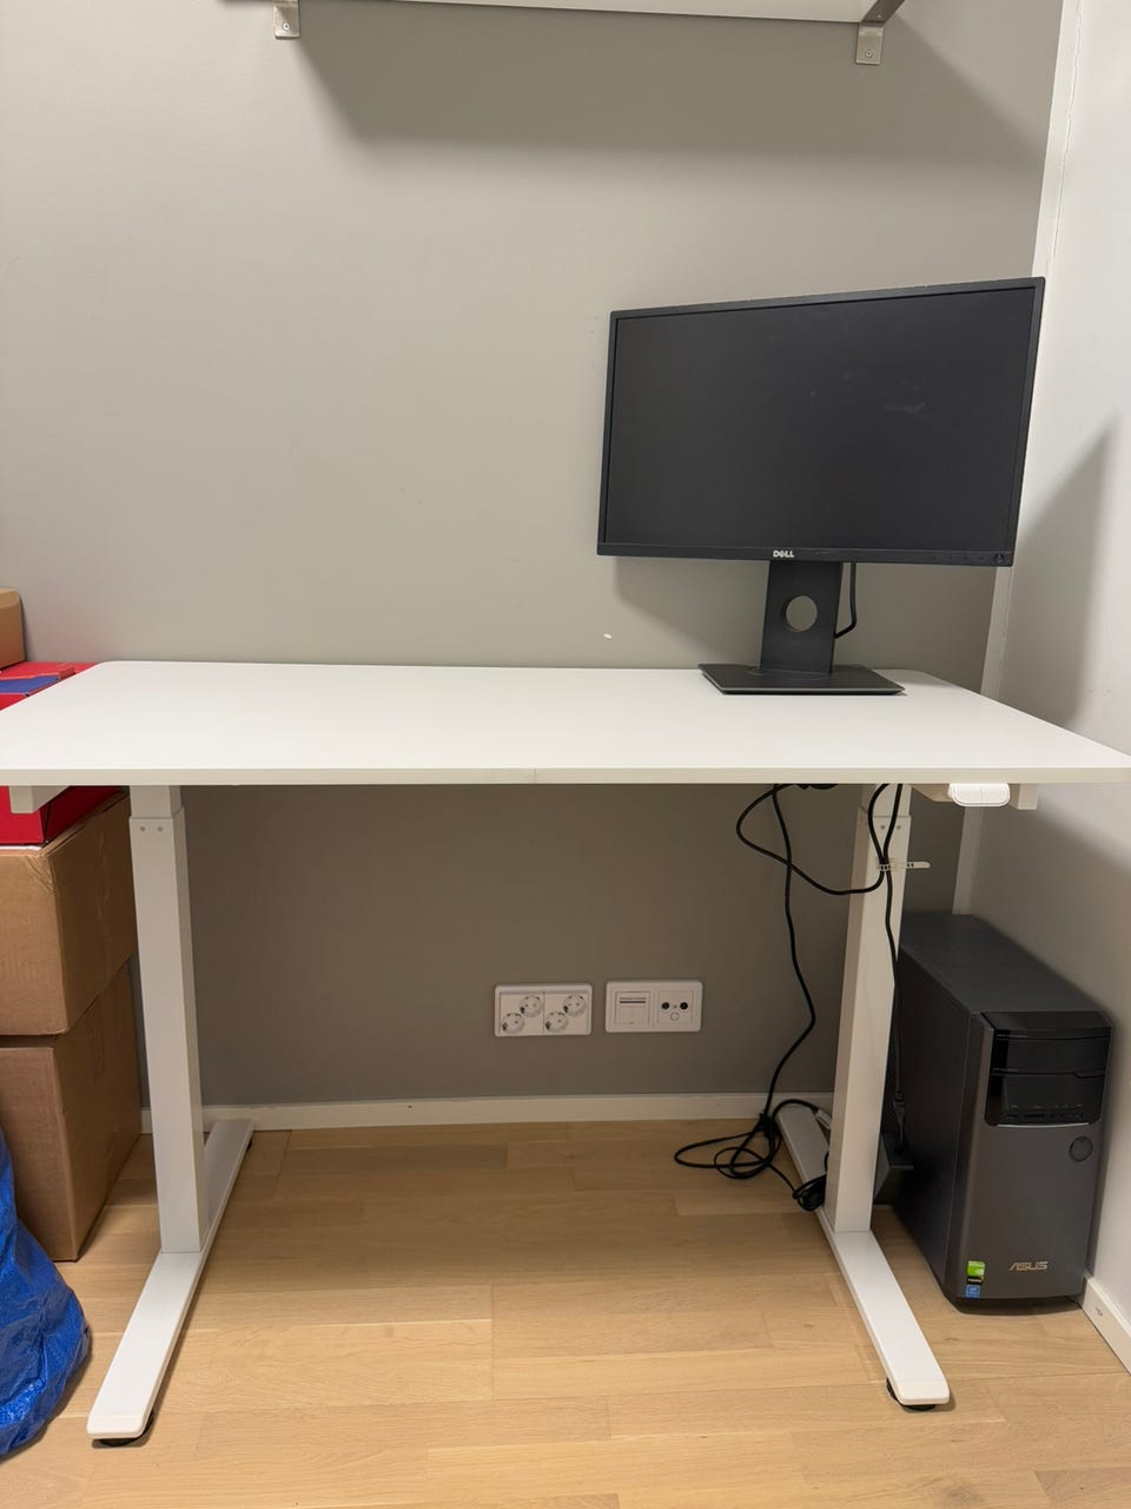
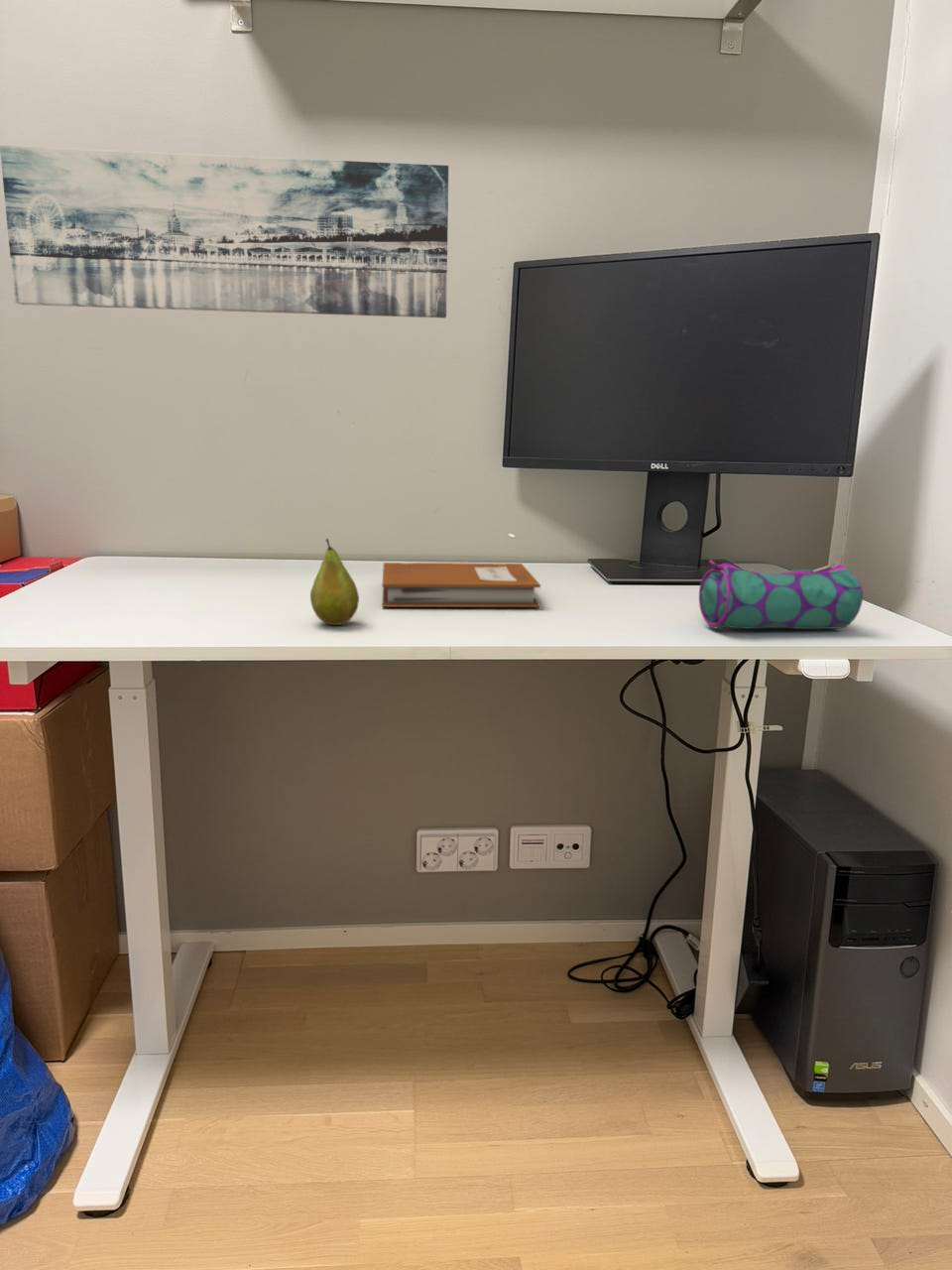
+ notebook [381,562,541,608]
+ pencil case [698,559,864,630]
+ wall art [0,145,449,319]
+ fruit [309,538,360,626]
